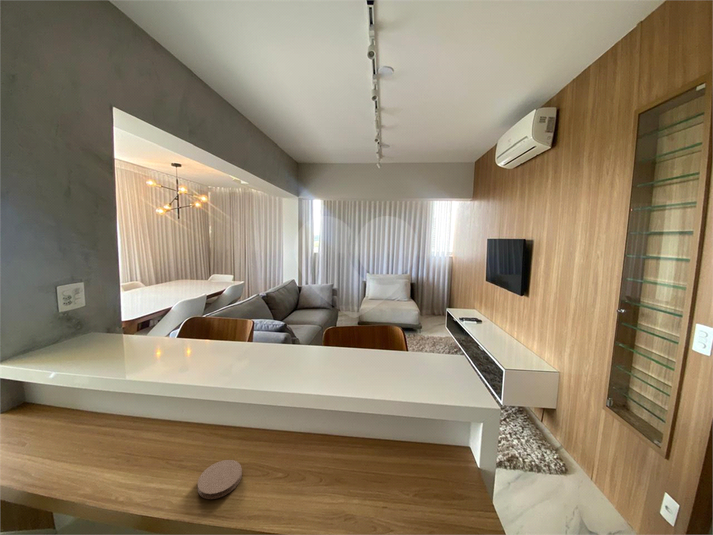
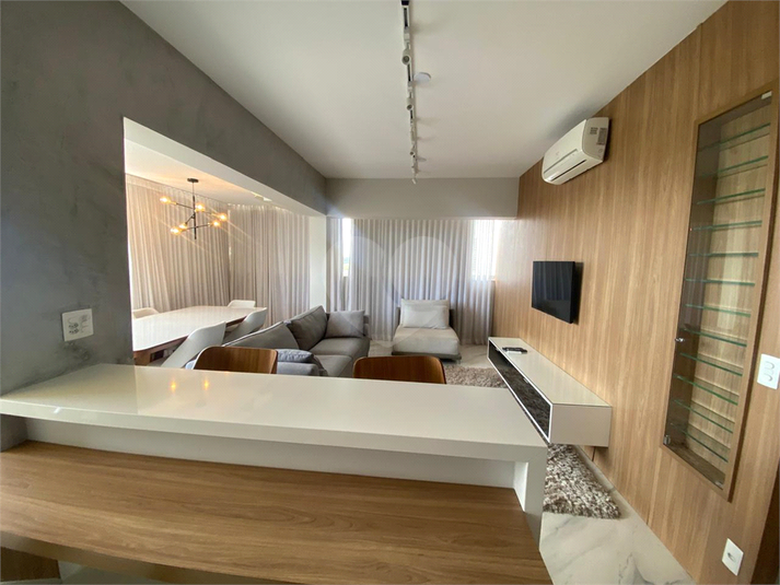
- coaster [197,459,243,500]
